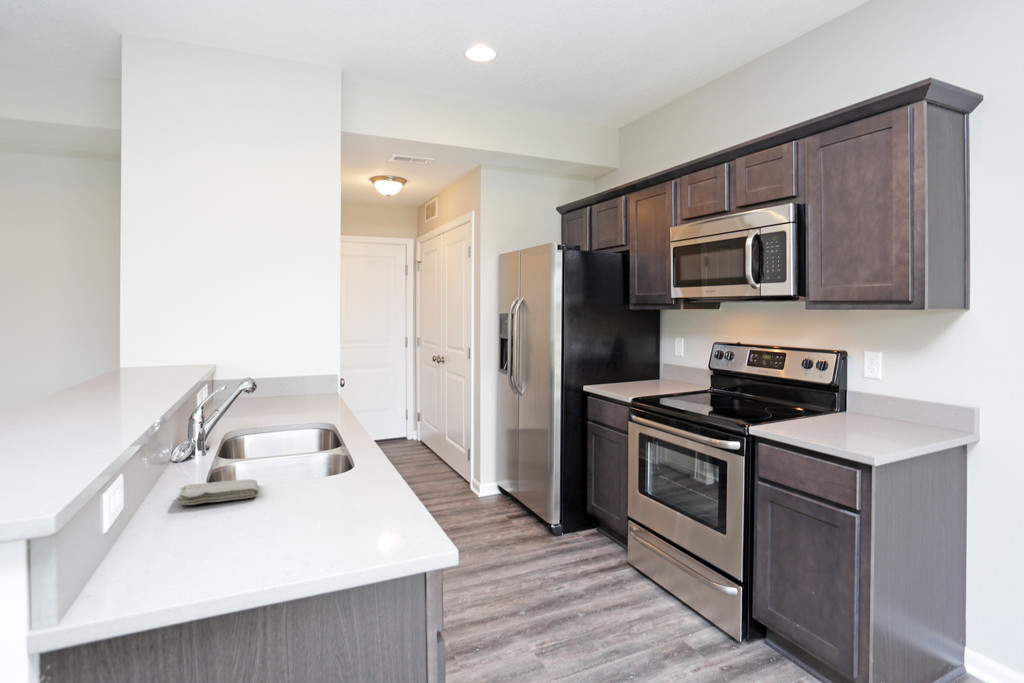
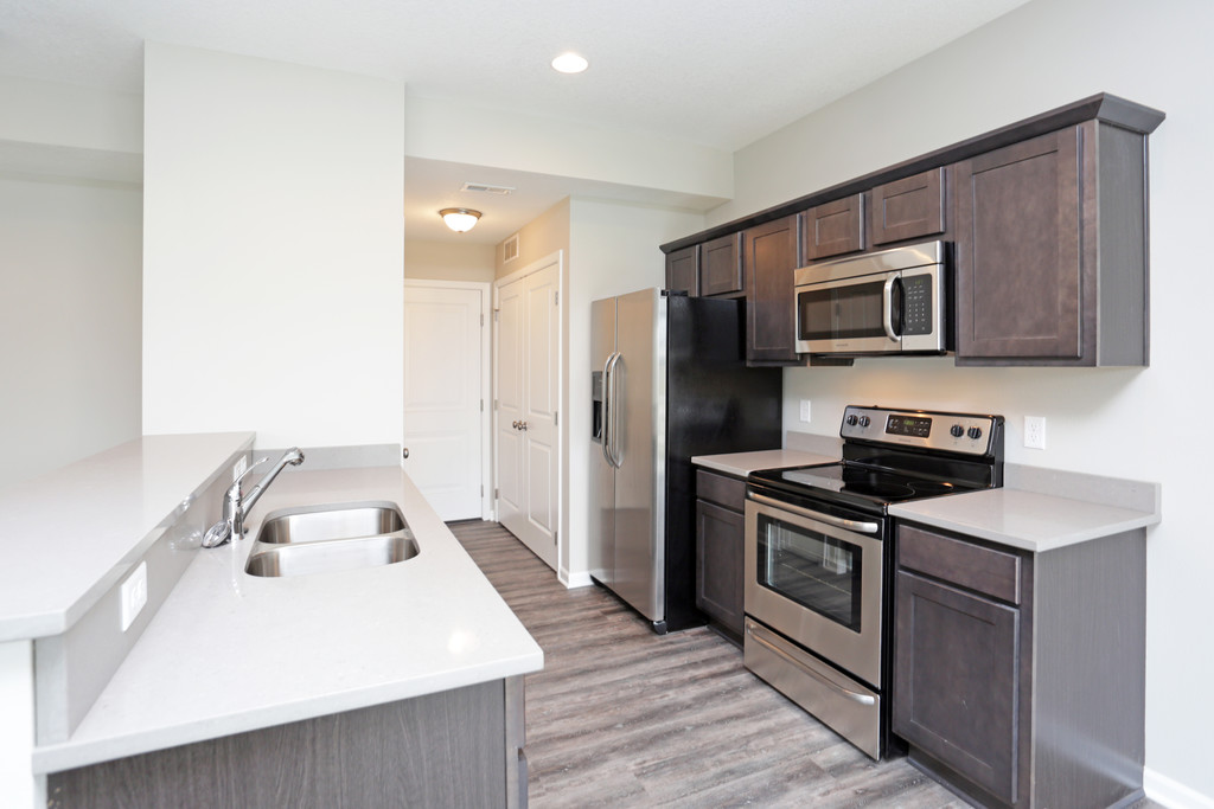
- washcloth [176,478,260,506]
